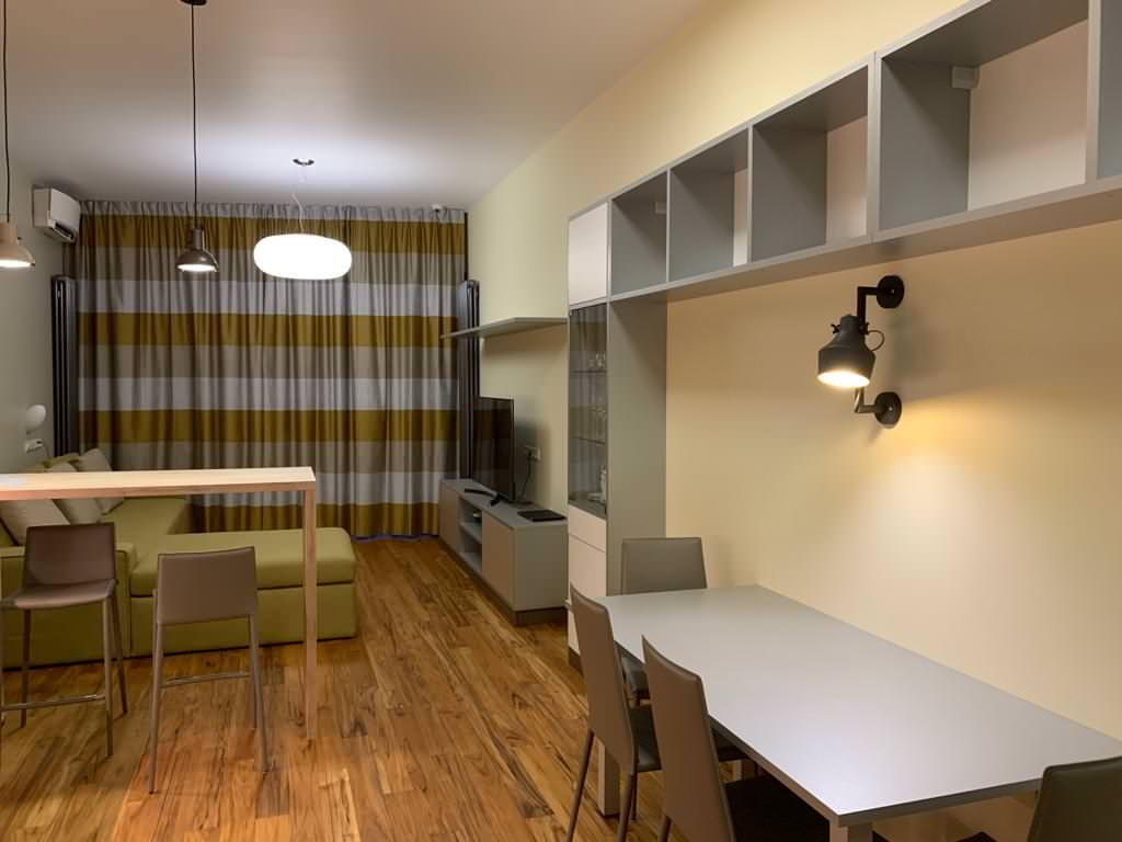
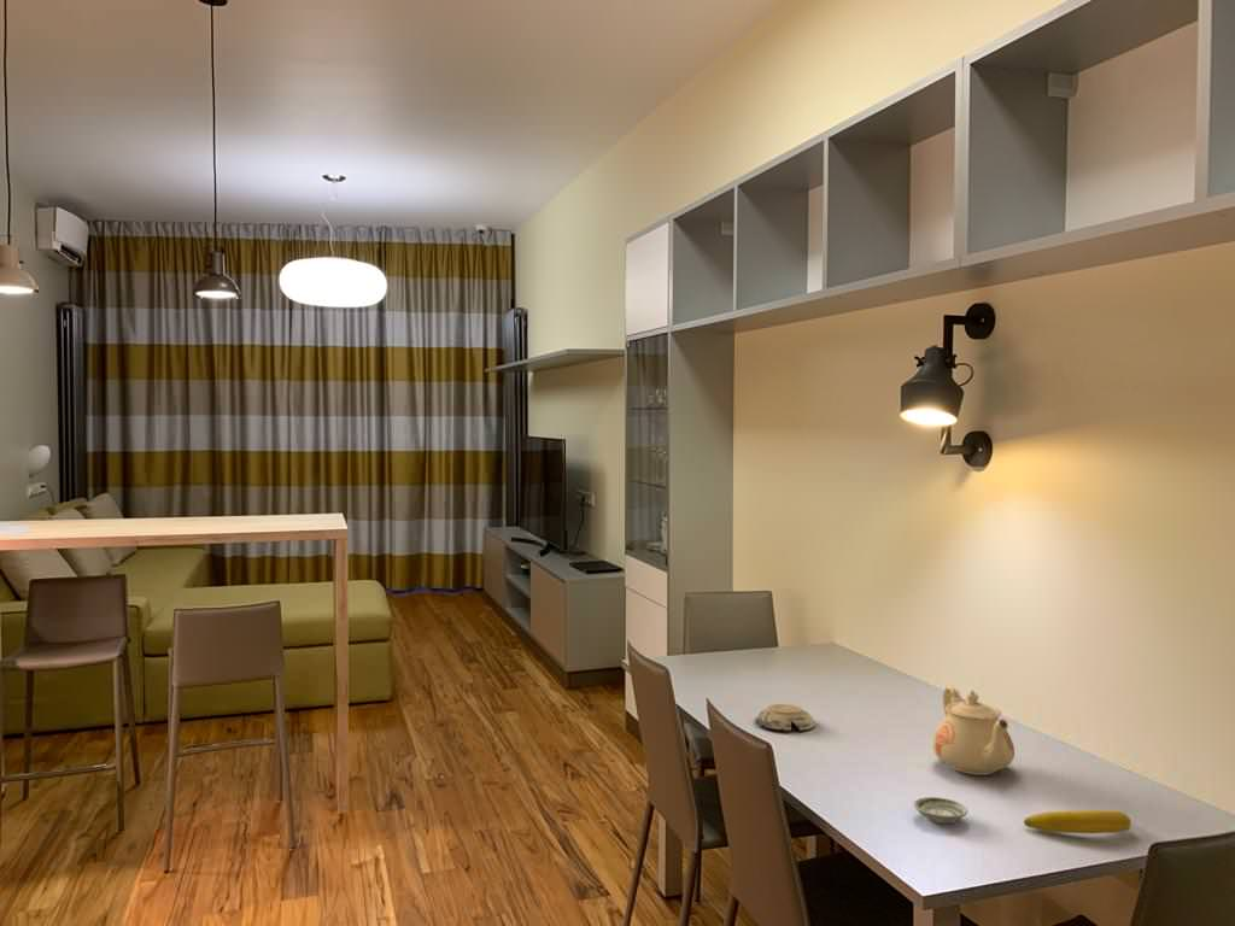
+ saucer [912,796,968,825]
+ decorative bowl [755,703,816,732]
+ teapot [931,685,1015,776]
+ fruit [1023,809,1132,834]
